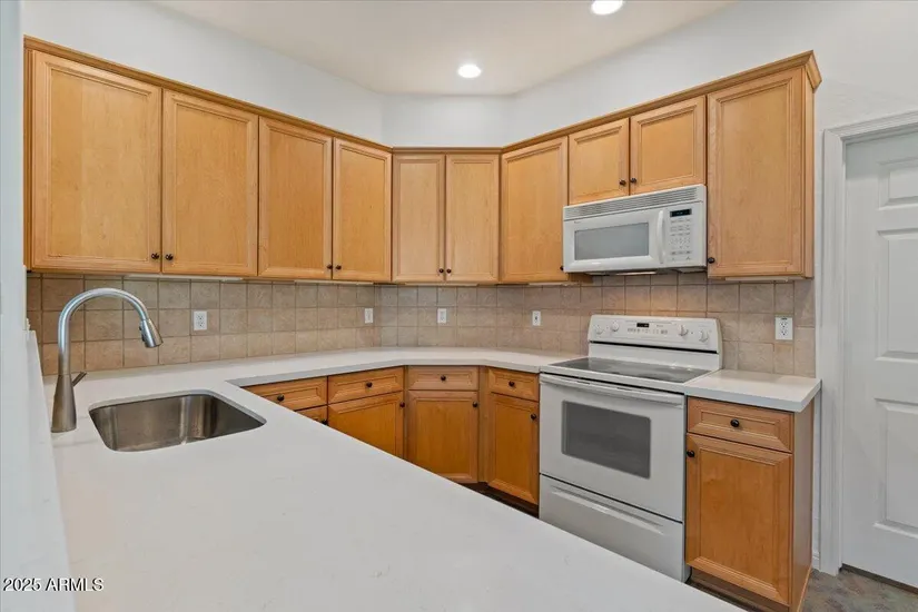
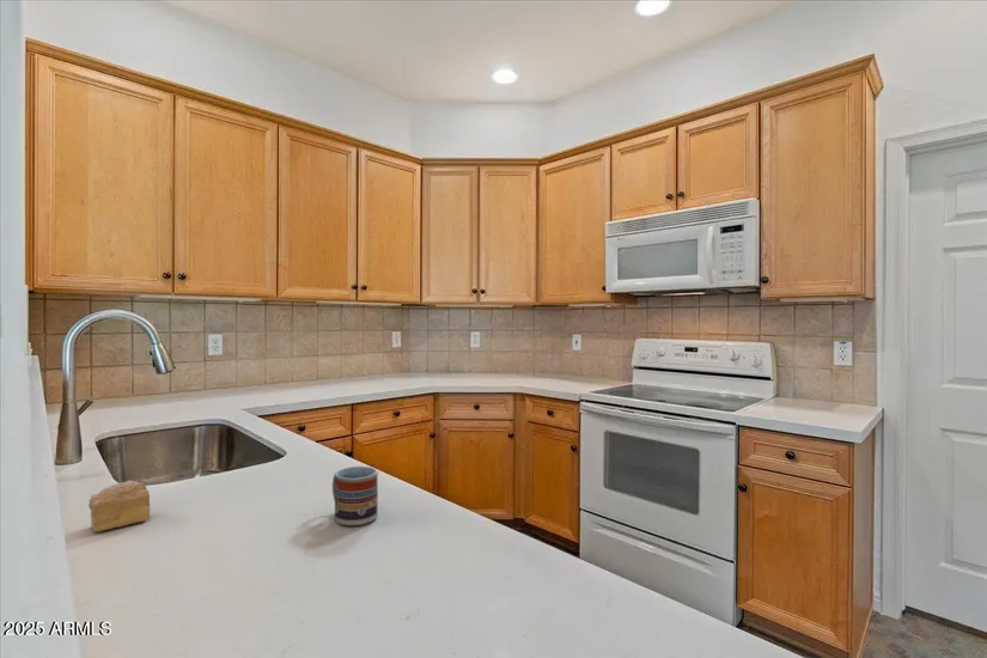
+ cup [331,465,379,526]
+ cake slice [87,479,152,532]
